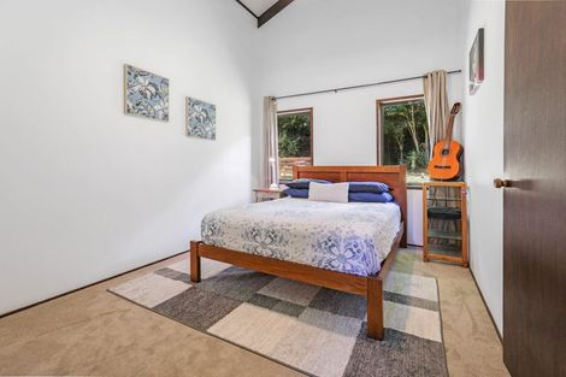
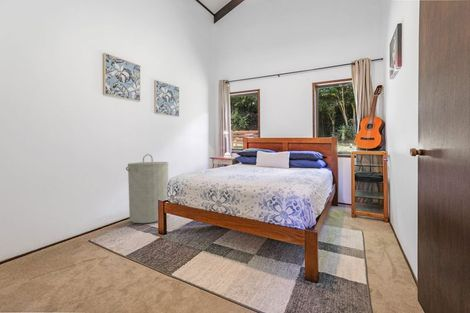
+ laundry hamper [125,153,170,224]
